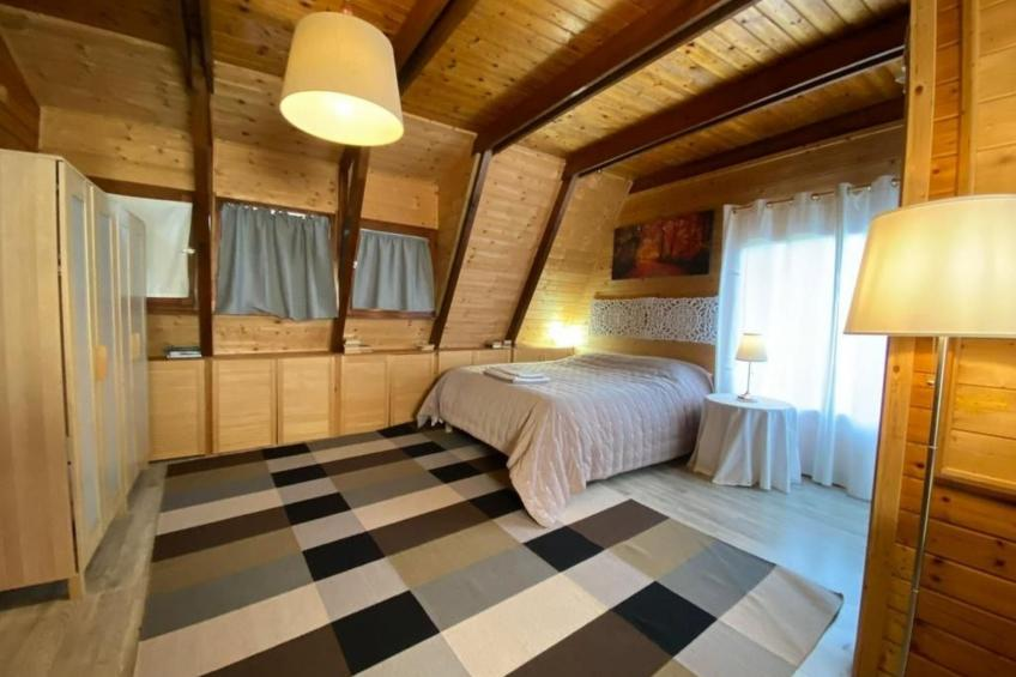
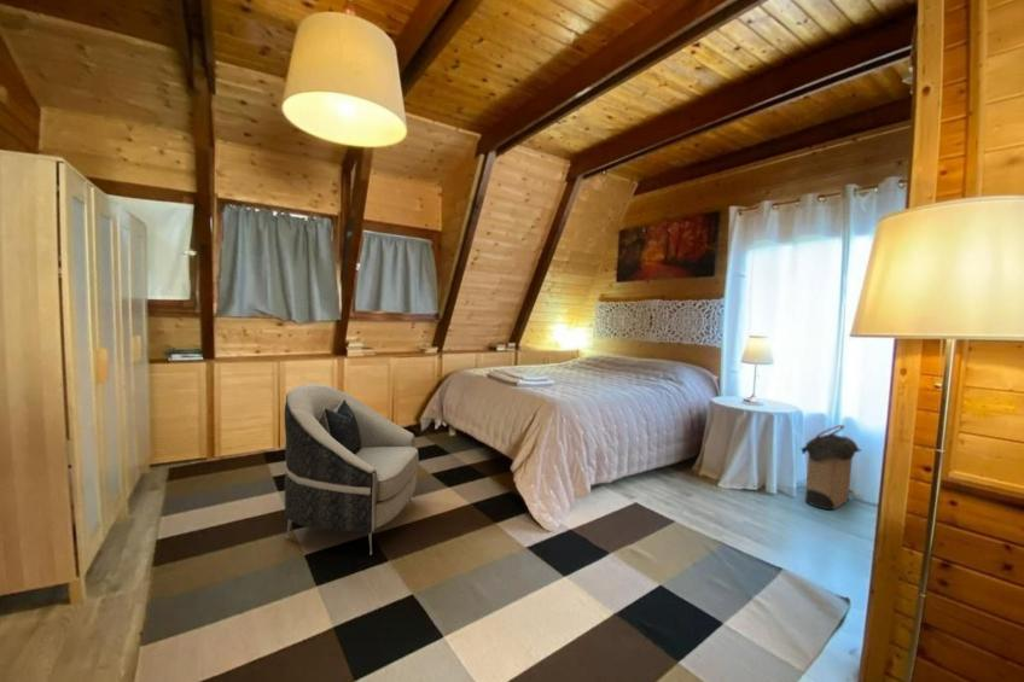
+ laundry hamper [799,424,862,511]
+ armchair [284,383,420,555]
